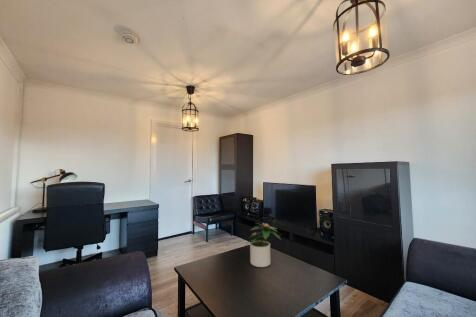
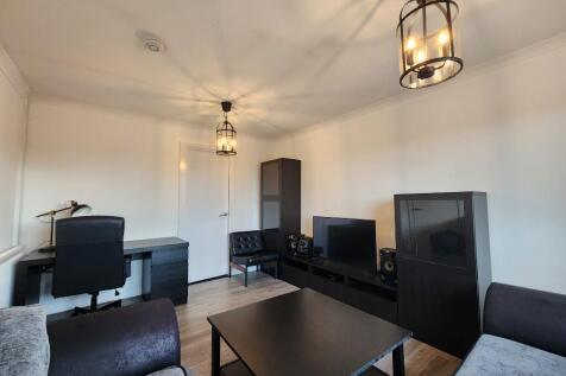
- potted plant [245,222,282,268]
